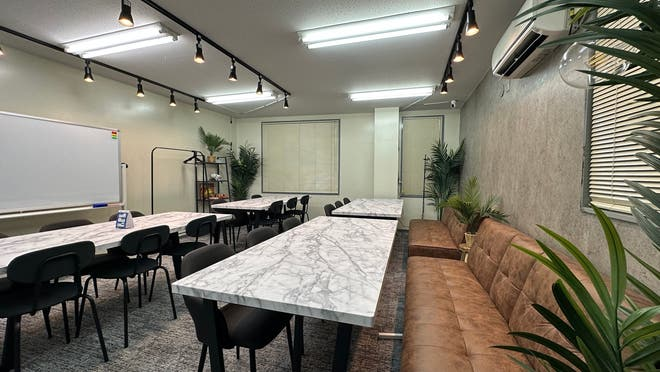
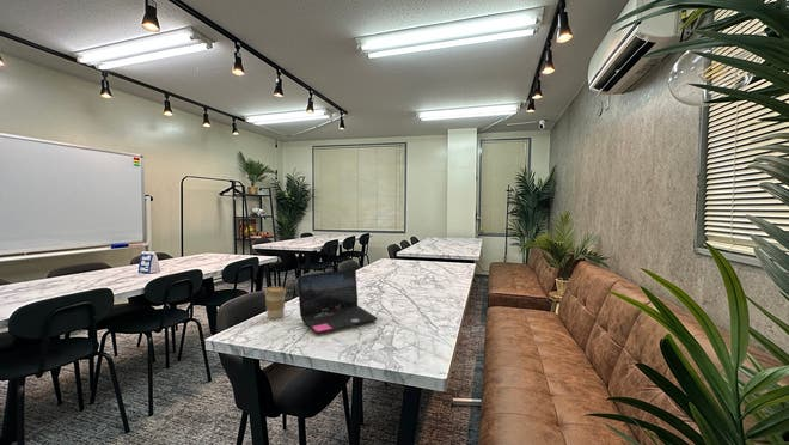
+ coffee cup [263,285,287,319]
+ laptop [296,268,379,335]
